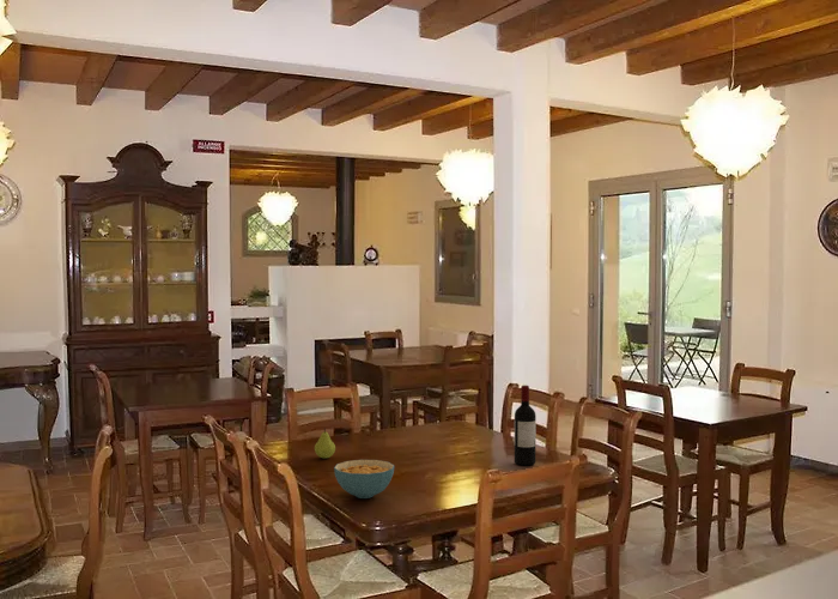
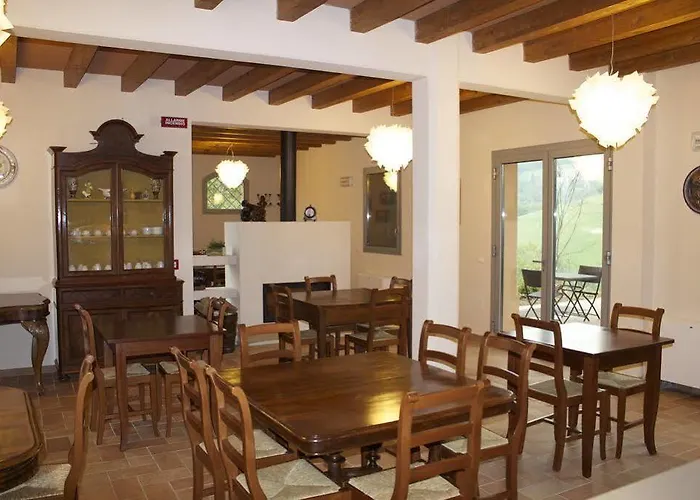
- cereal bowl [333,459,395,500]
- fruit [314,426,336,460]
- wine bottle [514,385,538,466]
